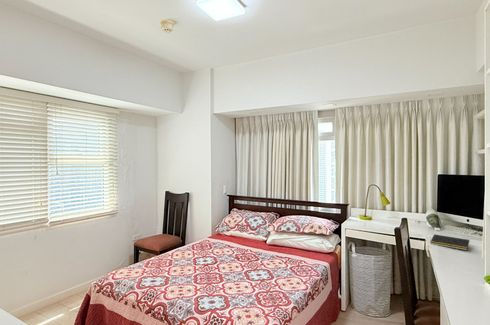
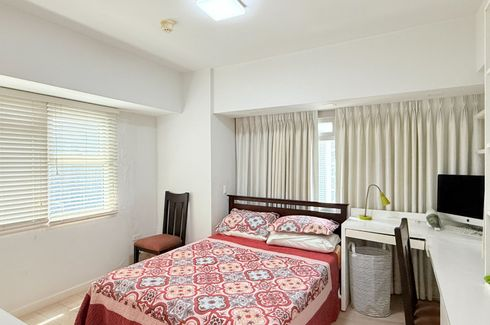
- notepad [429,233,470,251]
